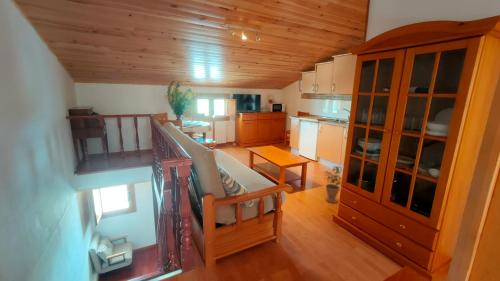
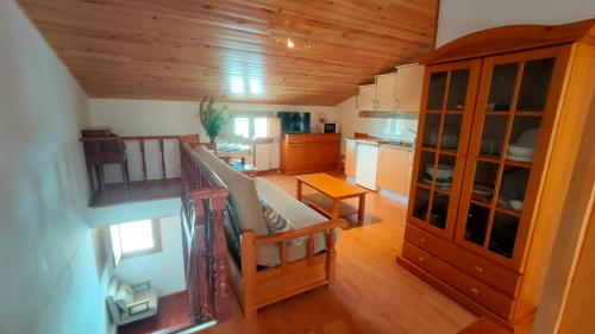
- potted plant [324,163,343,204]
